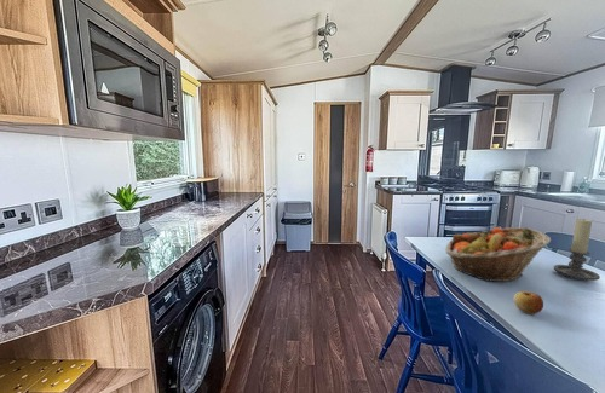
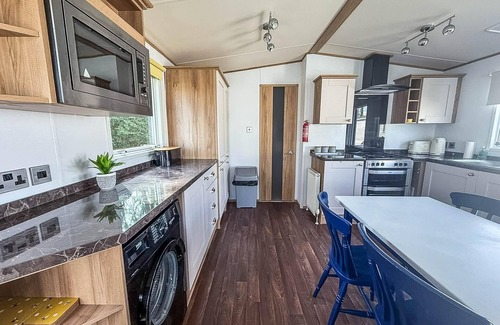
- candle holder [553,218,601,282]
- fruit basket [445,226,552,283]
- apple [513,290,544,316]
